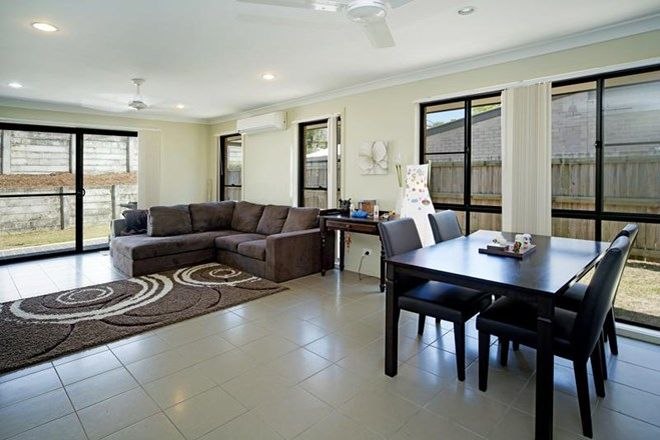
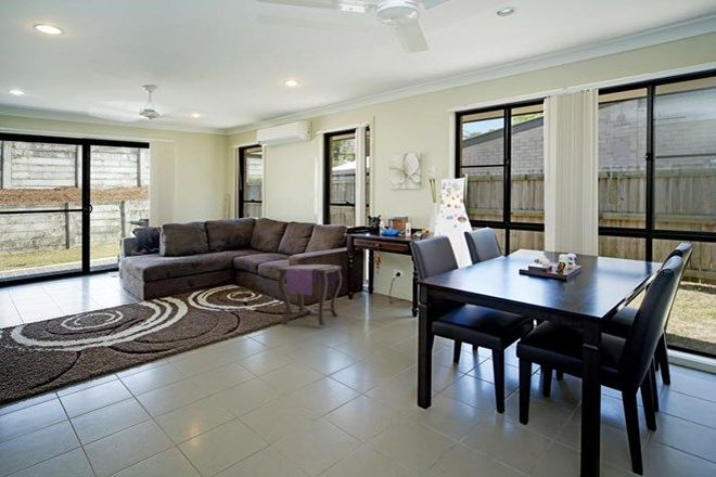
+ side table [276,263,343,327]
